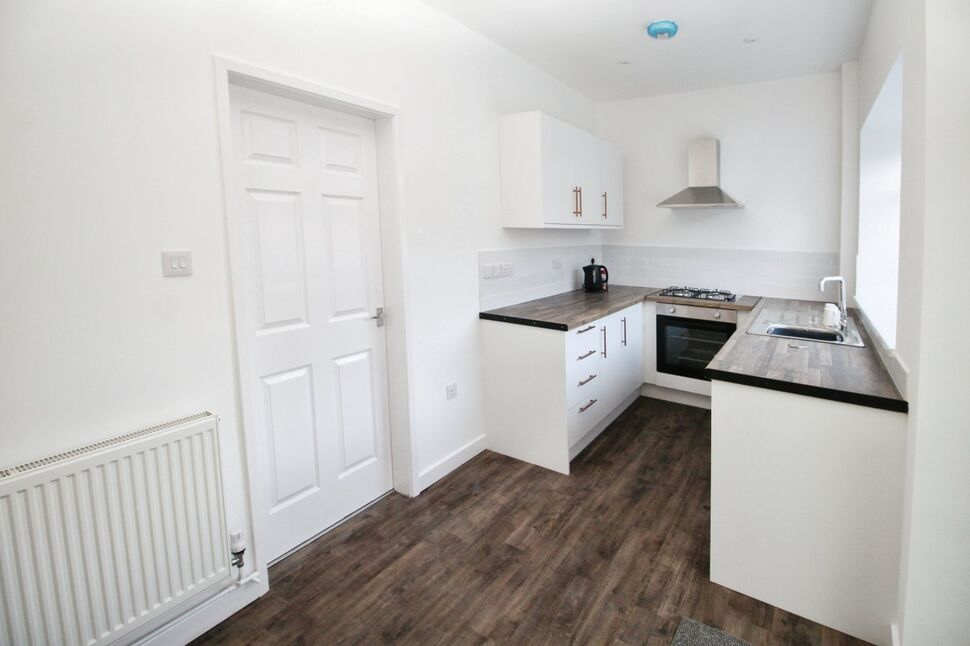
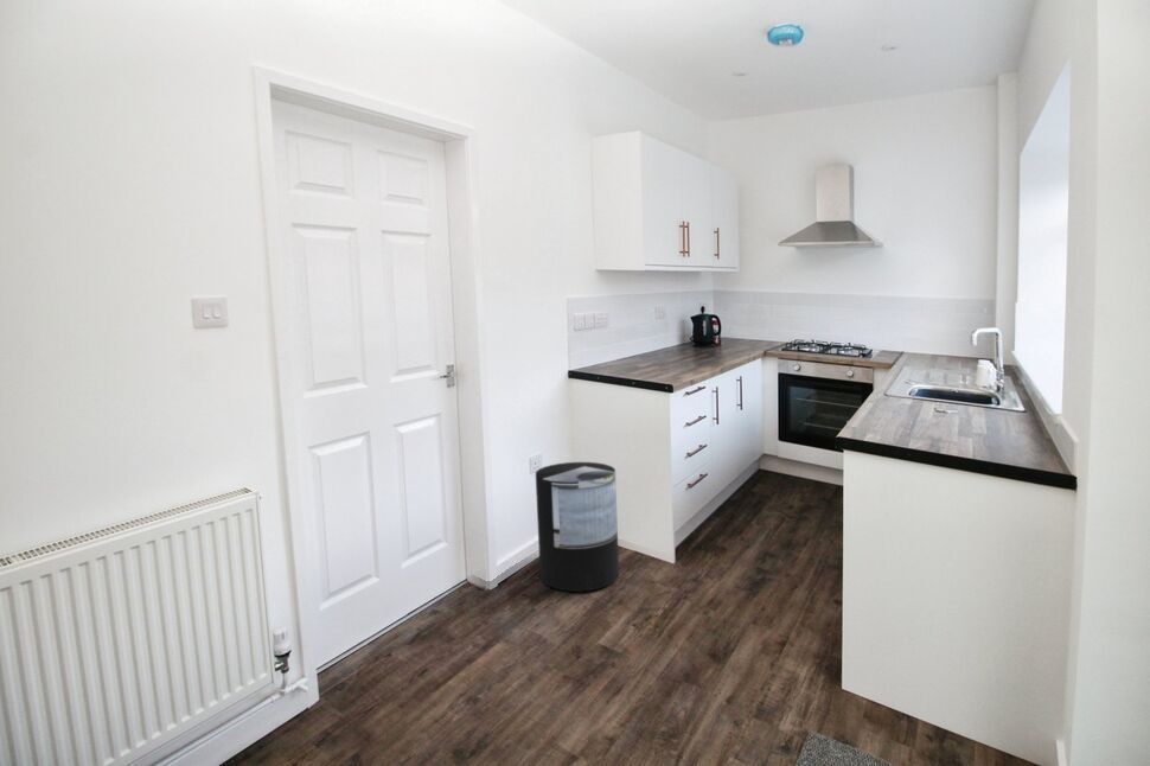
+ trash can [535,461,620,593]
